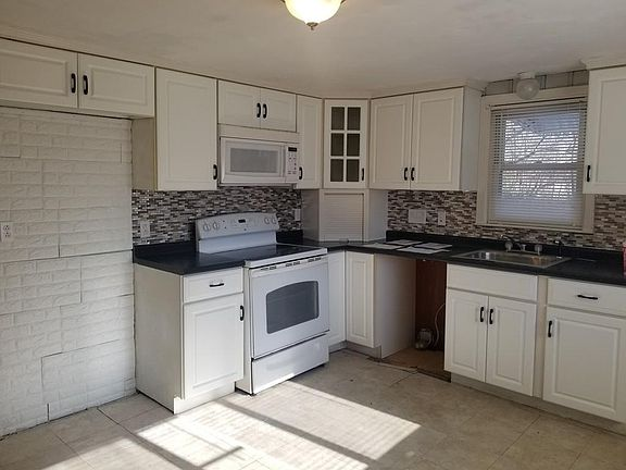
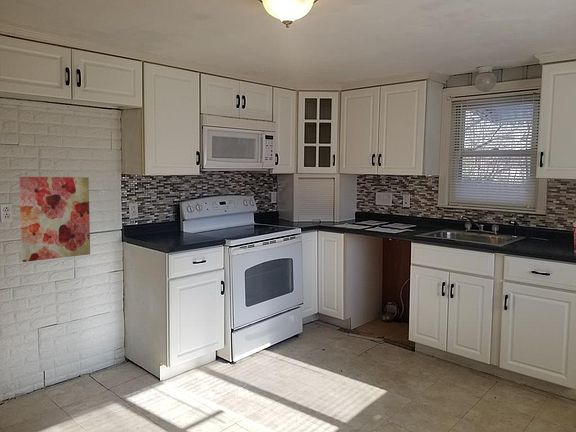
+ wall art [18,176,91,263]
